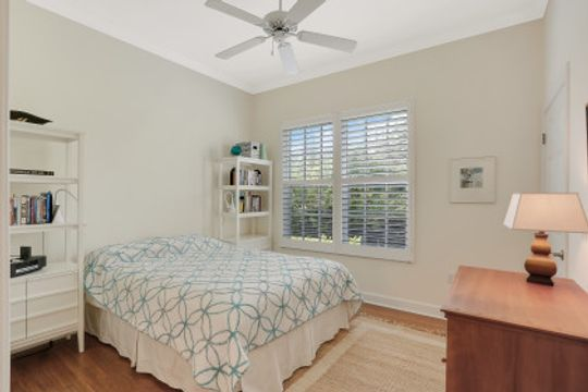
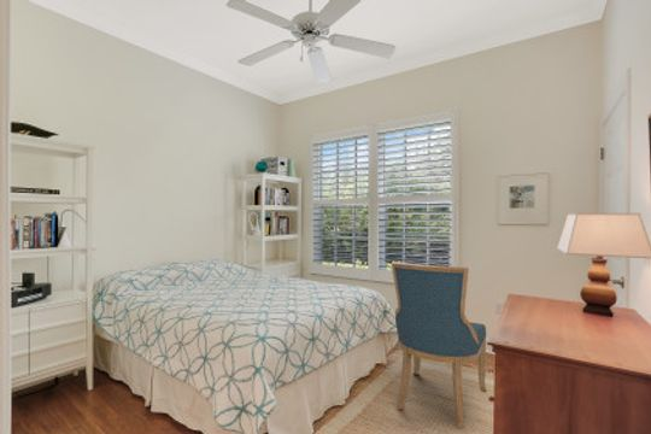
+ chair [391,260,488,429]
